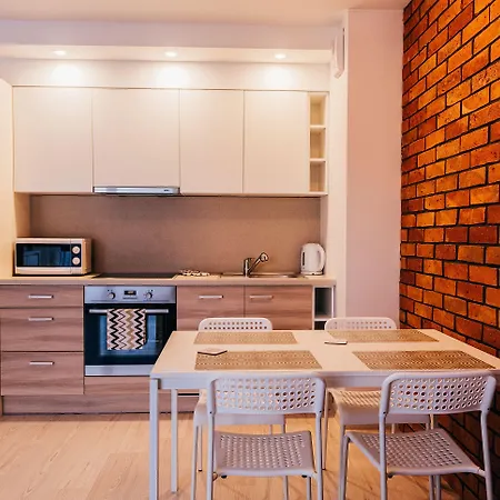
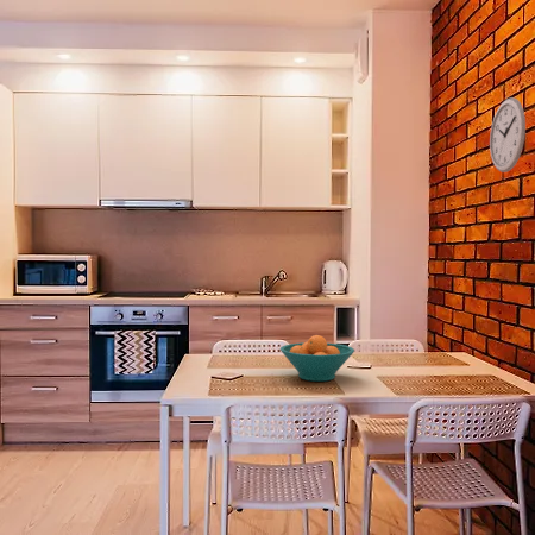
+ wall clock [489,96,527,174]
+ fruit bowl [279,334,355,383]
